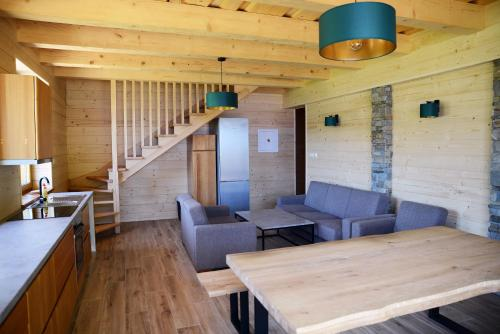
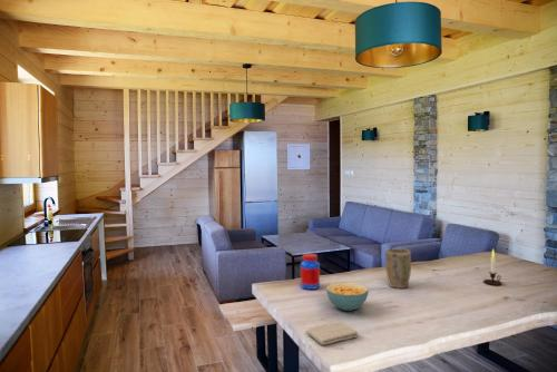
+ candle [482,248,504,286]
+ cereal bowl [325,282,370,312]
+ jar [300,253,321,291]
+ plant pot [384,247,412,290]
+ washcloth [305,321,359,346]
